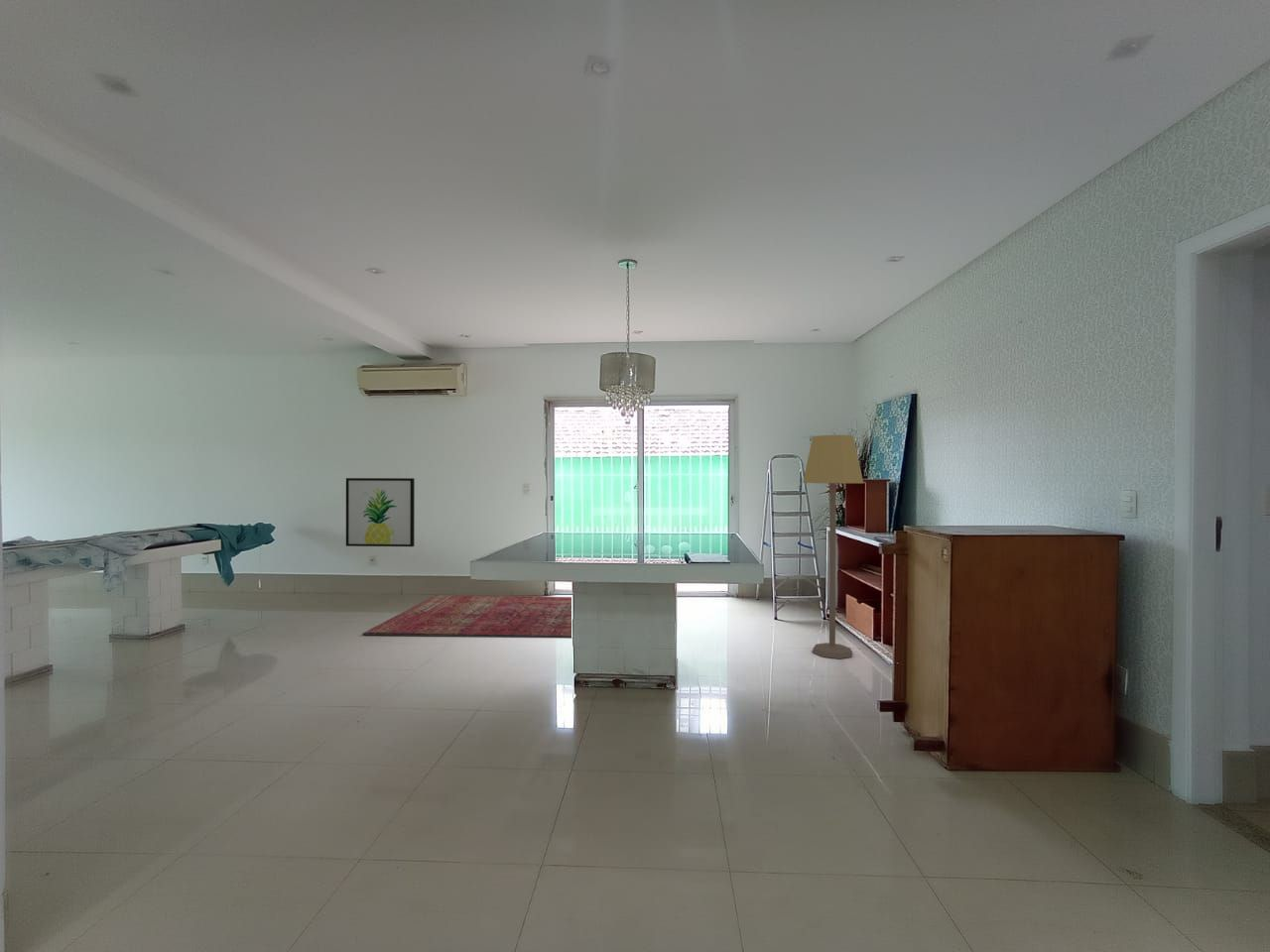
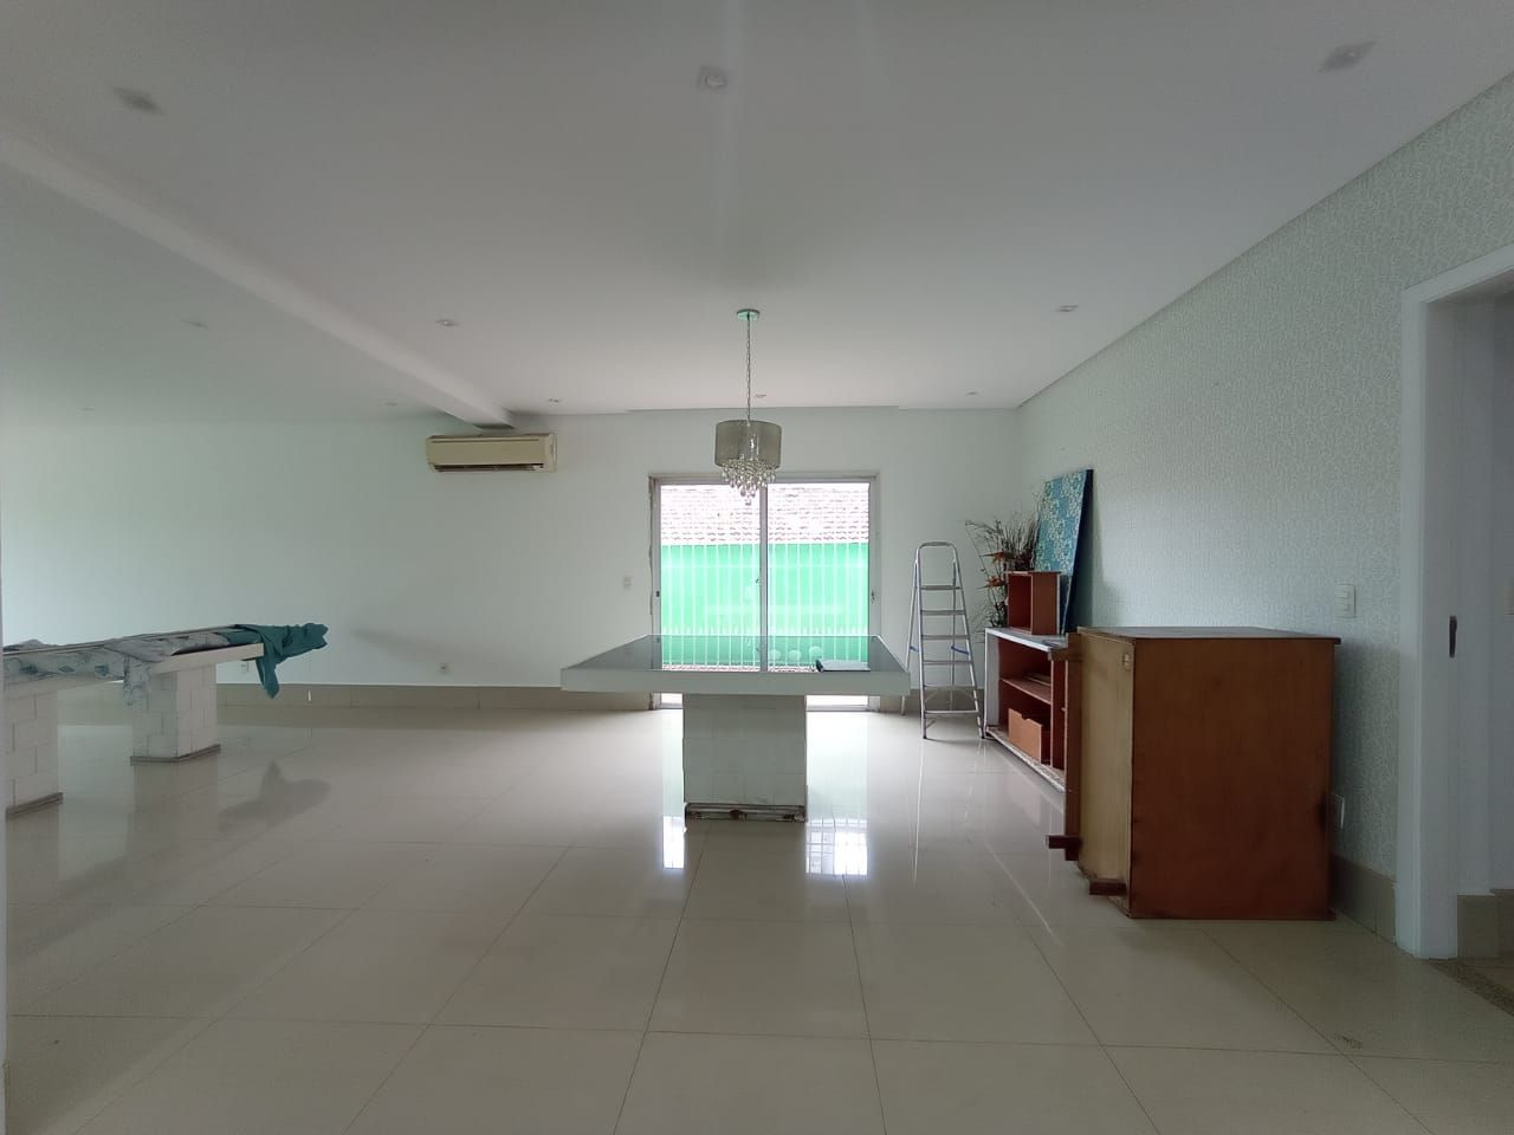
- rug [361,594,572,639]
- wall art [345,477,416,547]
- lamp [802,434,864,659]
